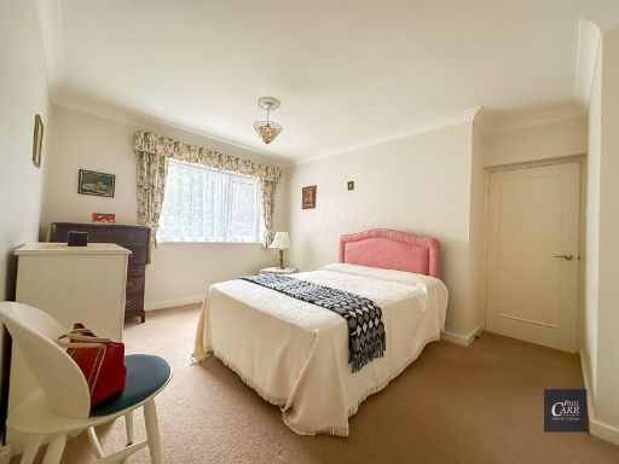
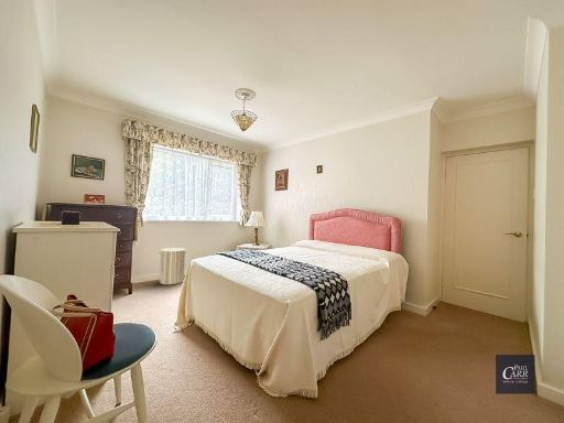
+ laundry hamper [158,243,188,285]
